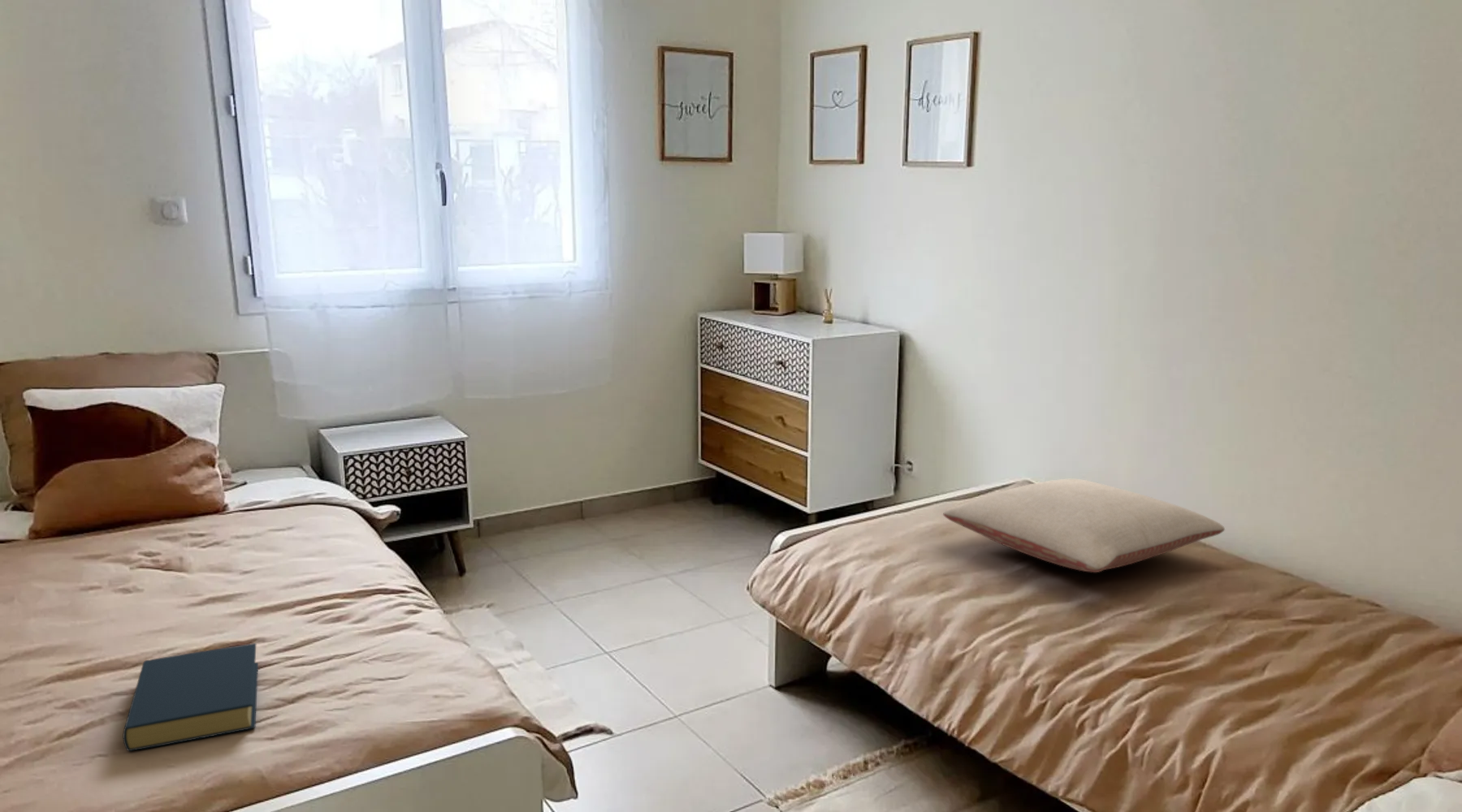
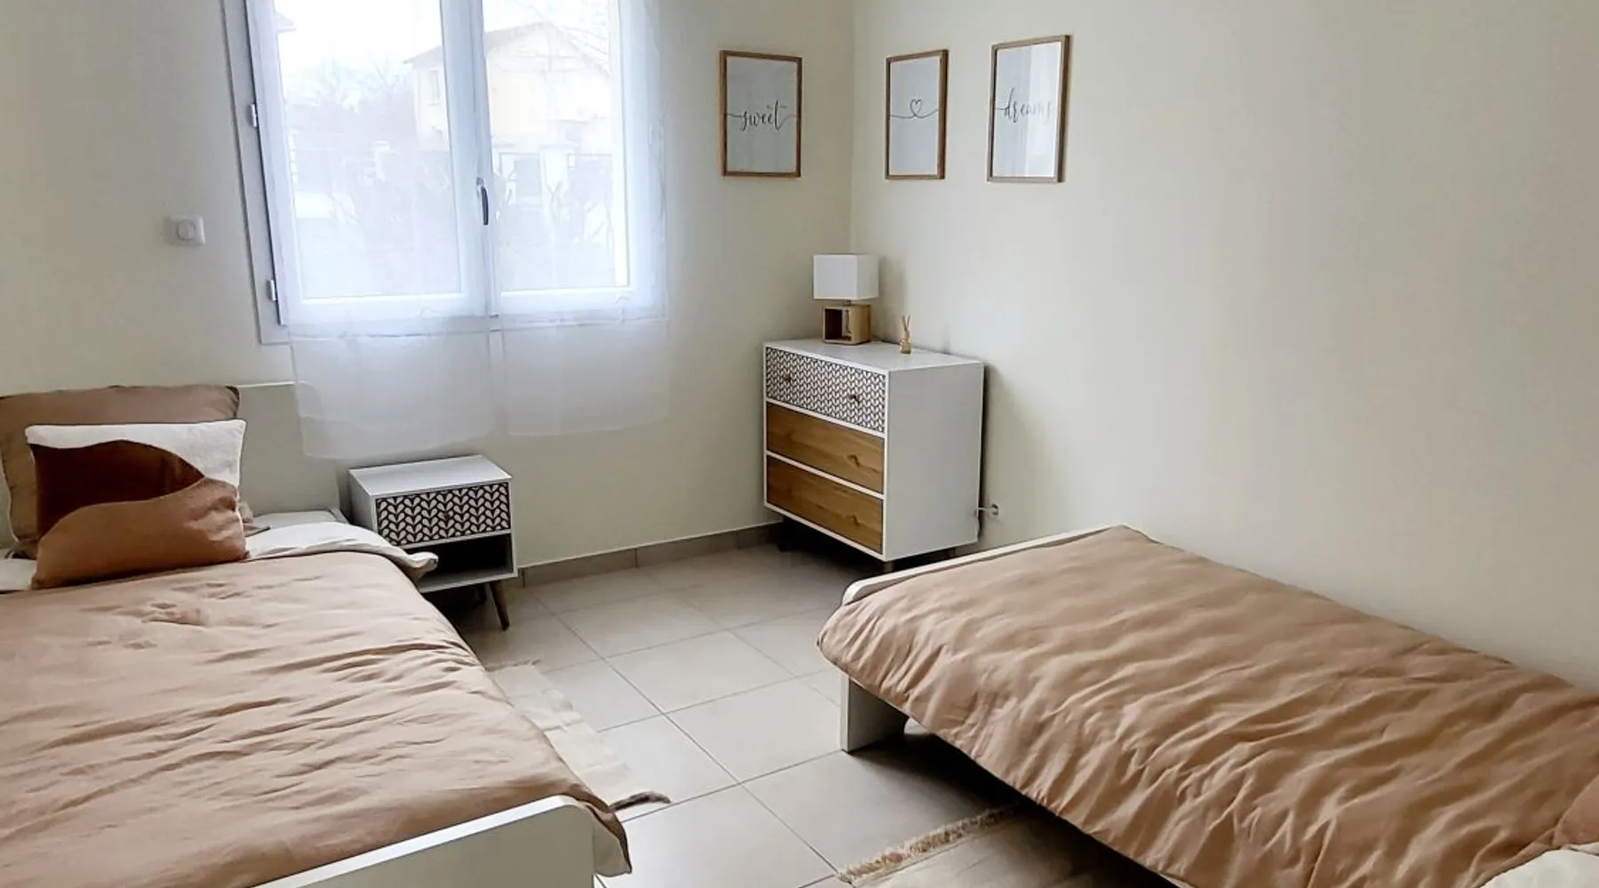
- hardback book [122,642,259,752]
- pillow [942,478,1226,573]
